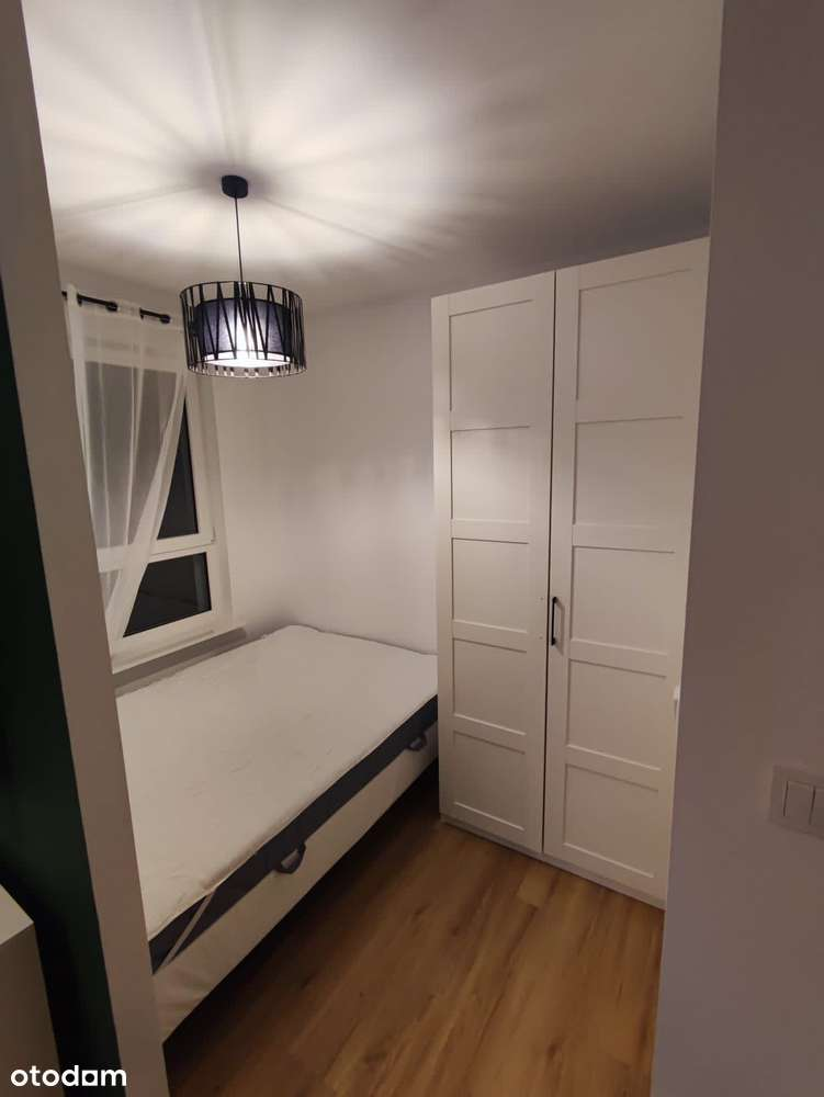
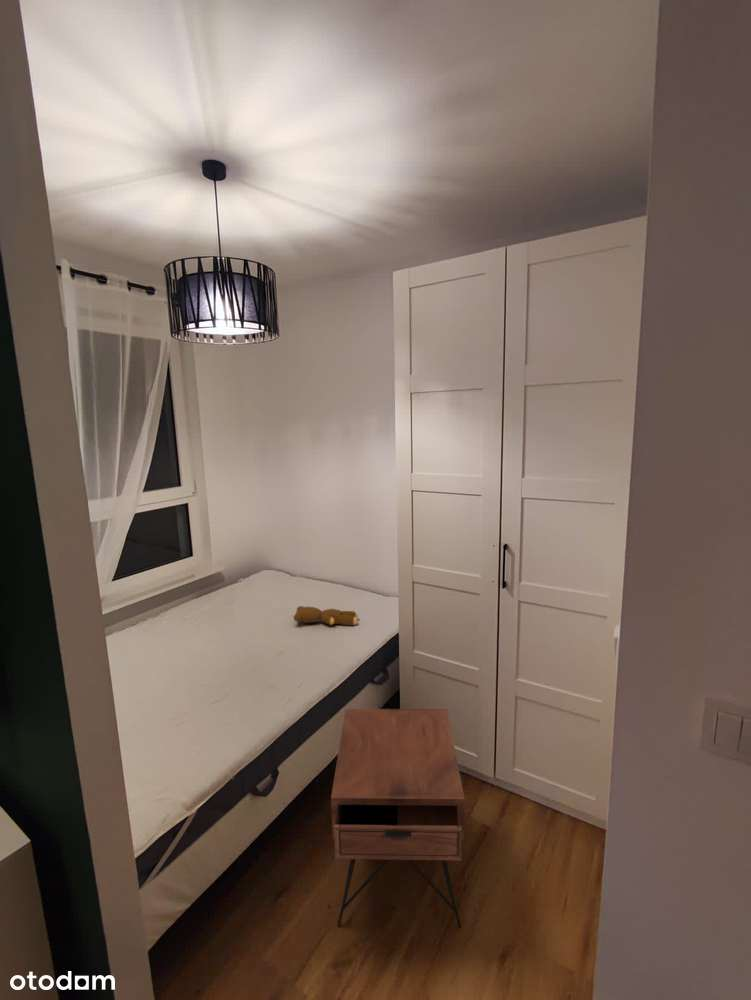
+ nightstand [330,708,466,929]
+ teddy bear [293,605,359,627]
